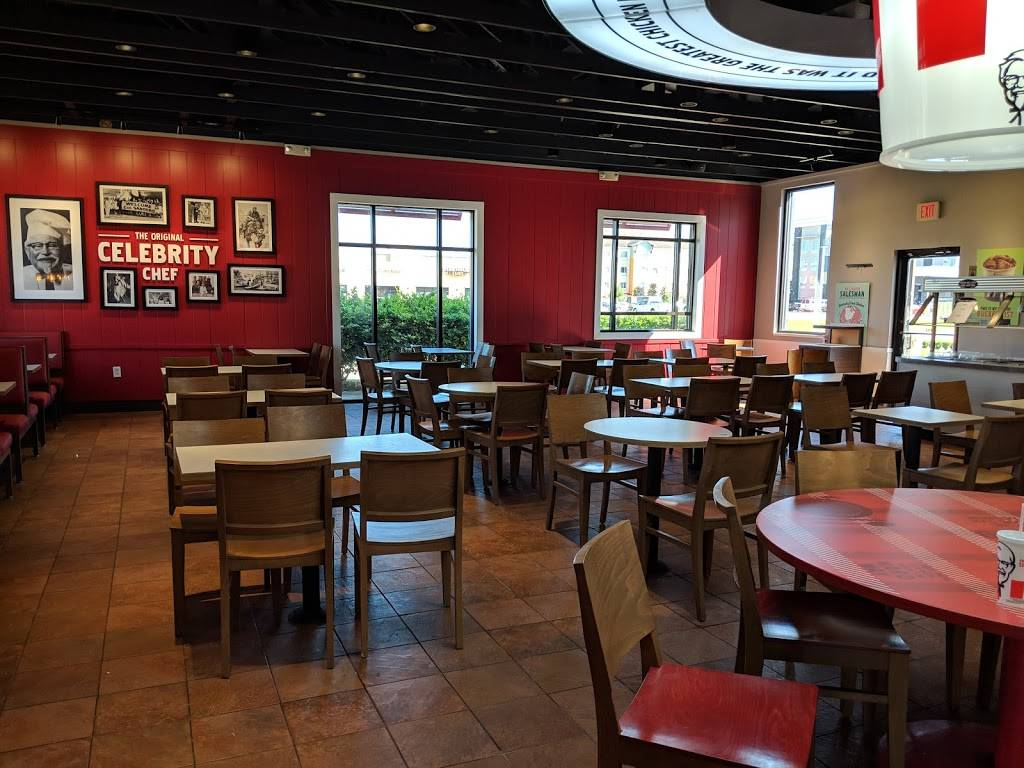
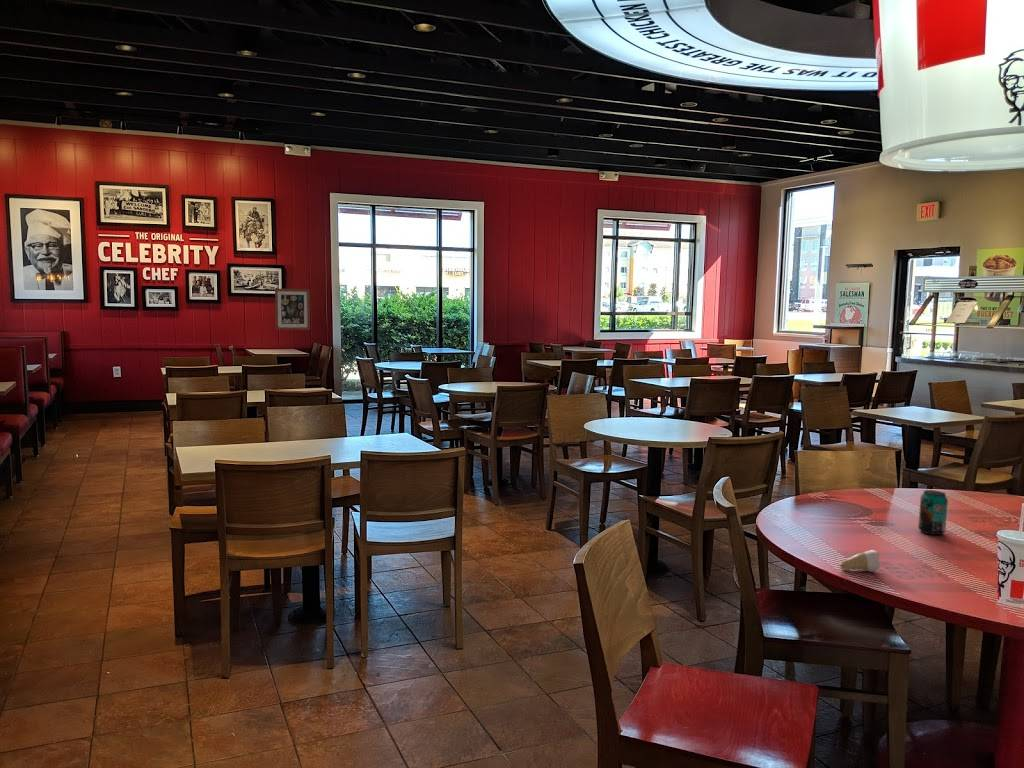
+ beverage can [917,489,949,536]
+ tooth [838,549,881,573]
+ wall art [274,288,311,331]
